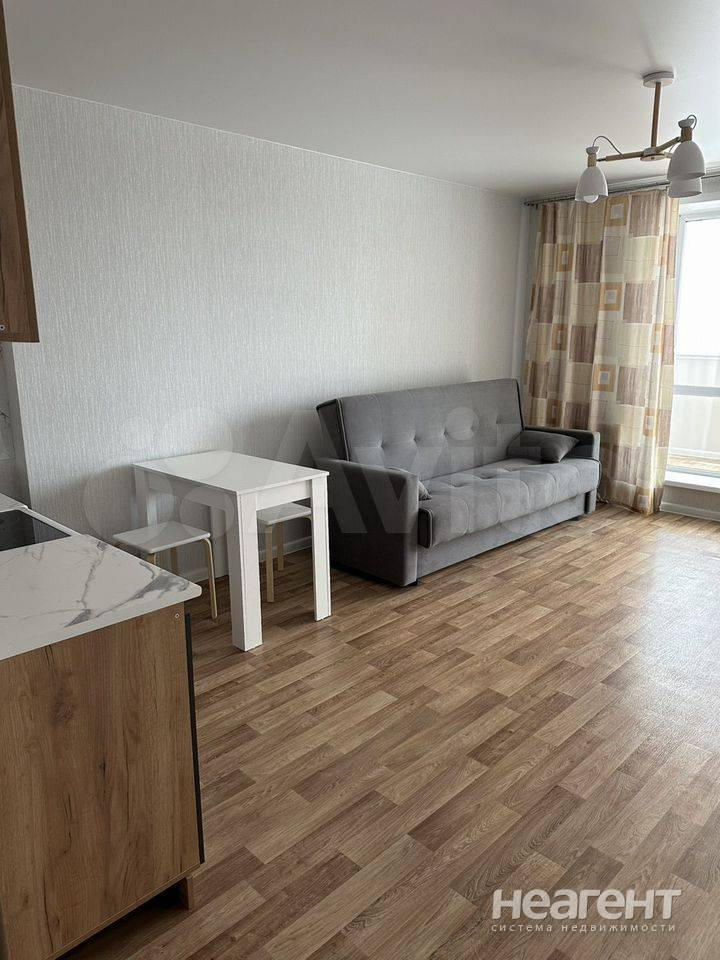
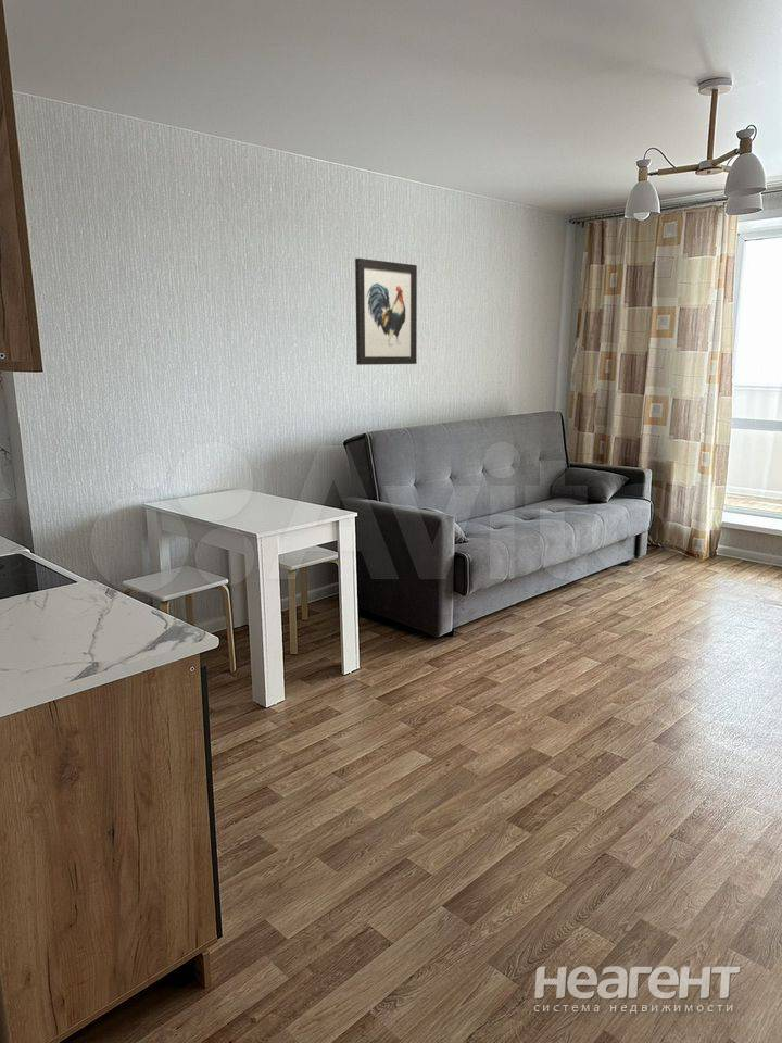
+ wall art [354,257,418,366]
